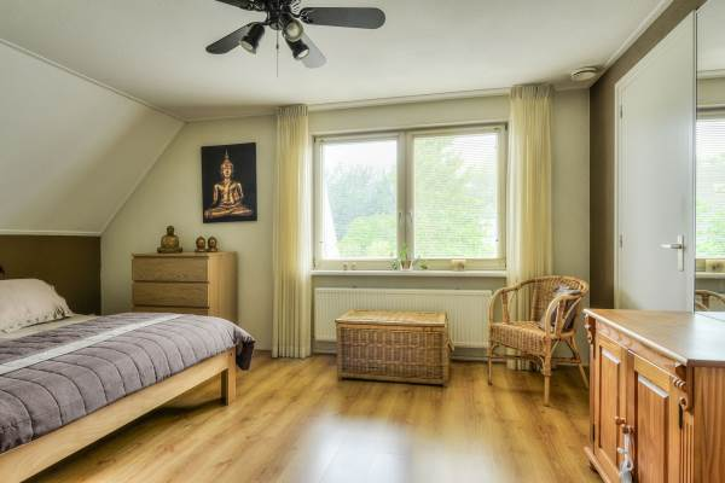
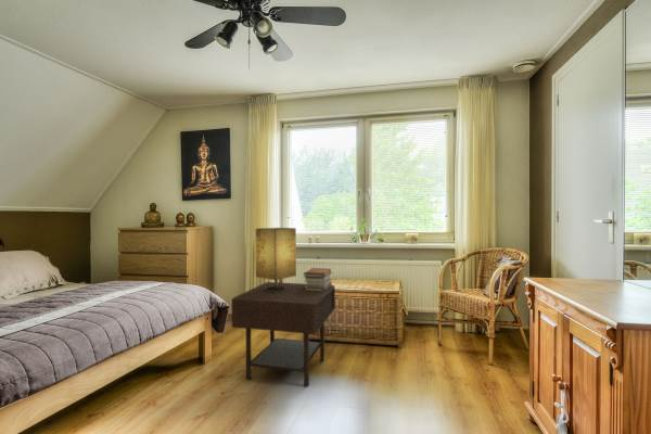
+ table lamp [255,227,297,292]
+ side table [230,281,336,388]
+ book stack [302,267,333,292]
